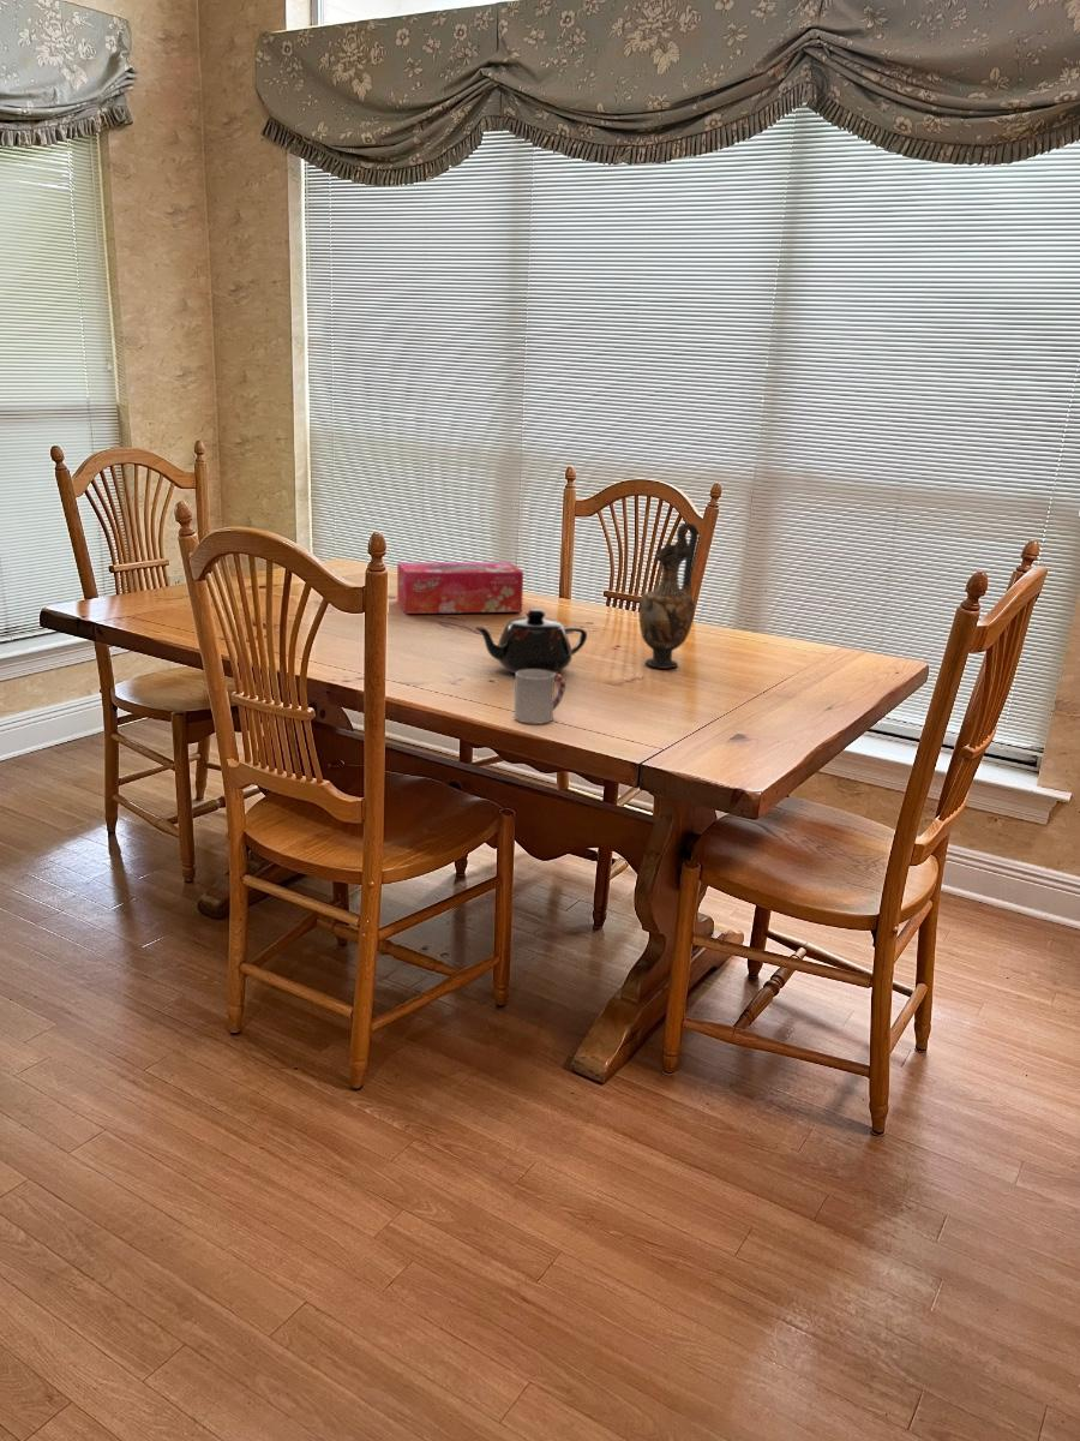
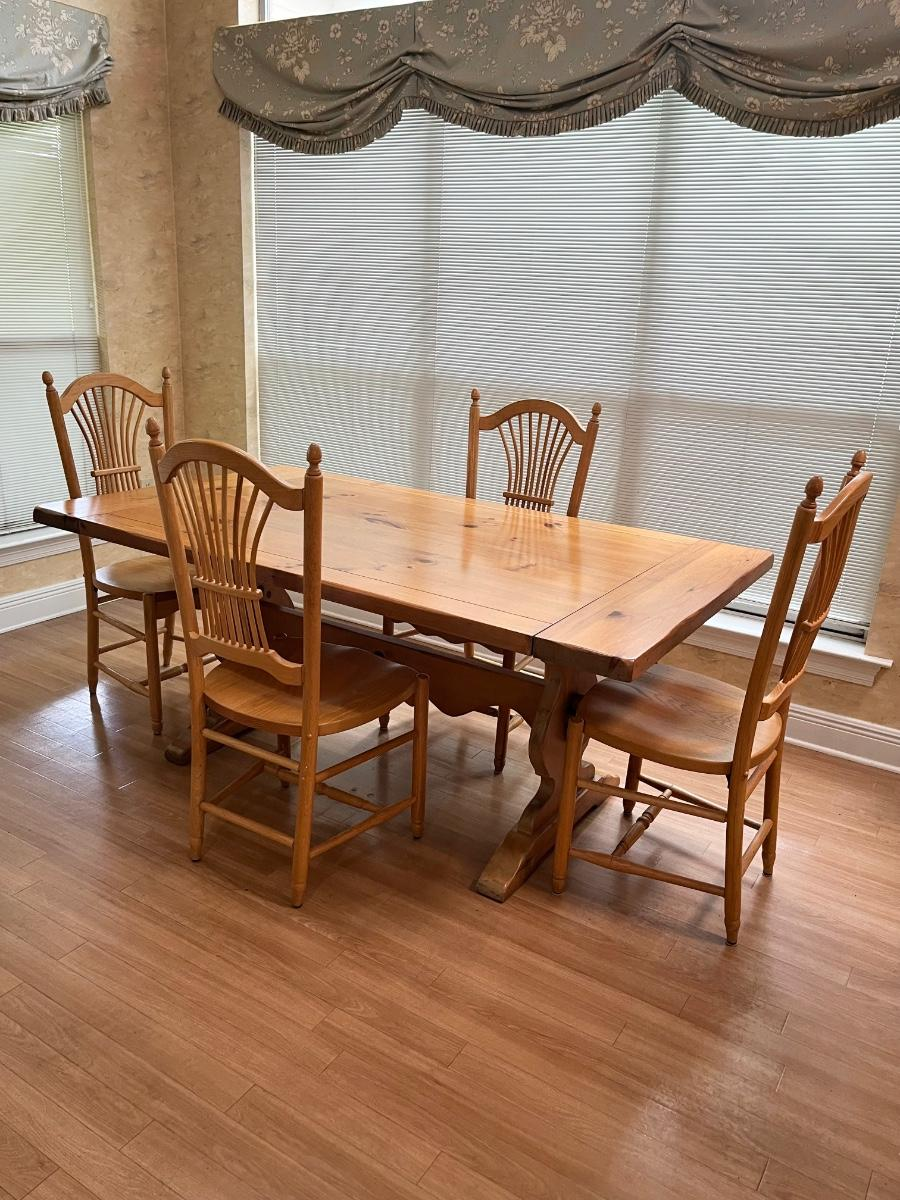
- teapot [473,608,588,675]
- tissue box [396,562,524,615]
- cup [514,669,566,725]
- vase [637,521,700,670]
